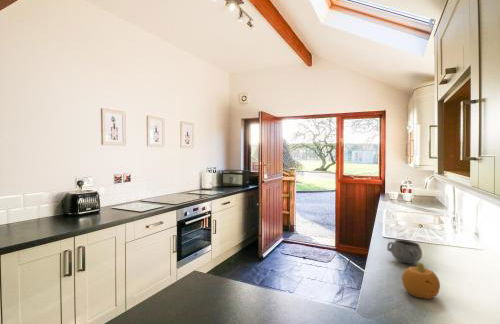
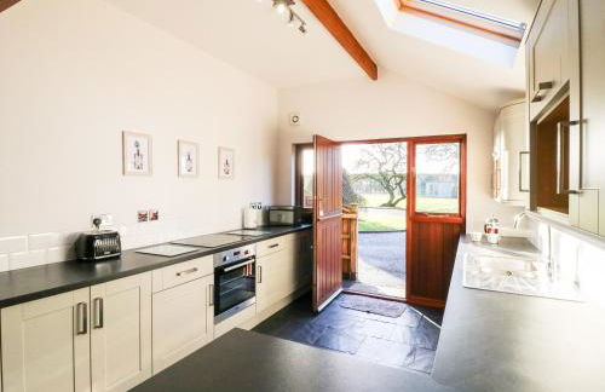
- fruit [401,262,441,300]
- decorative bowl [386,239,423,265]
